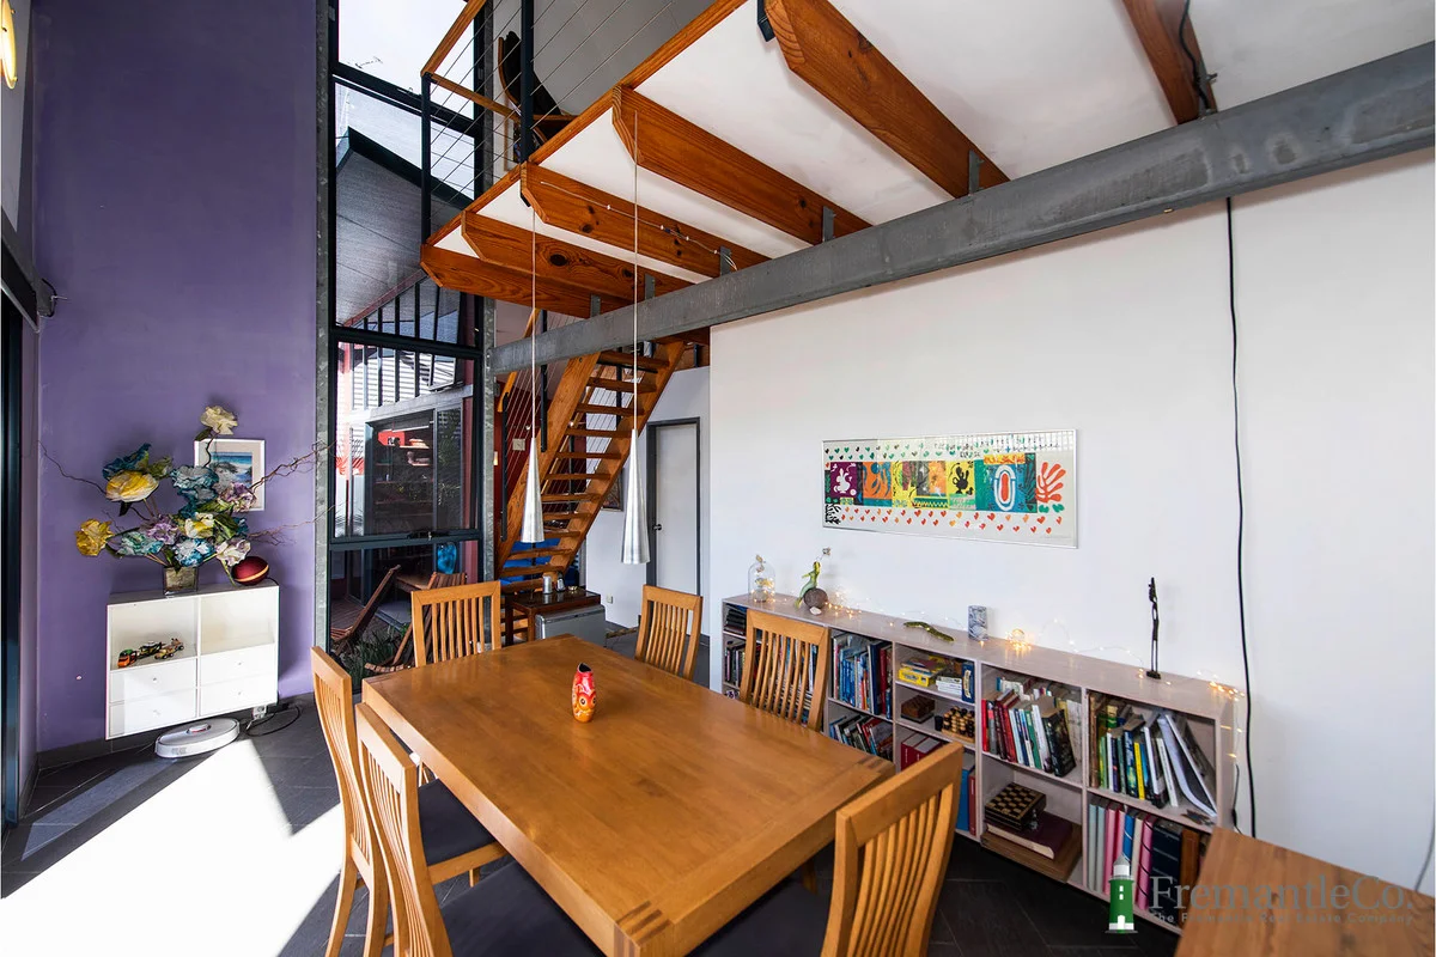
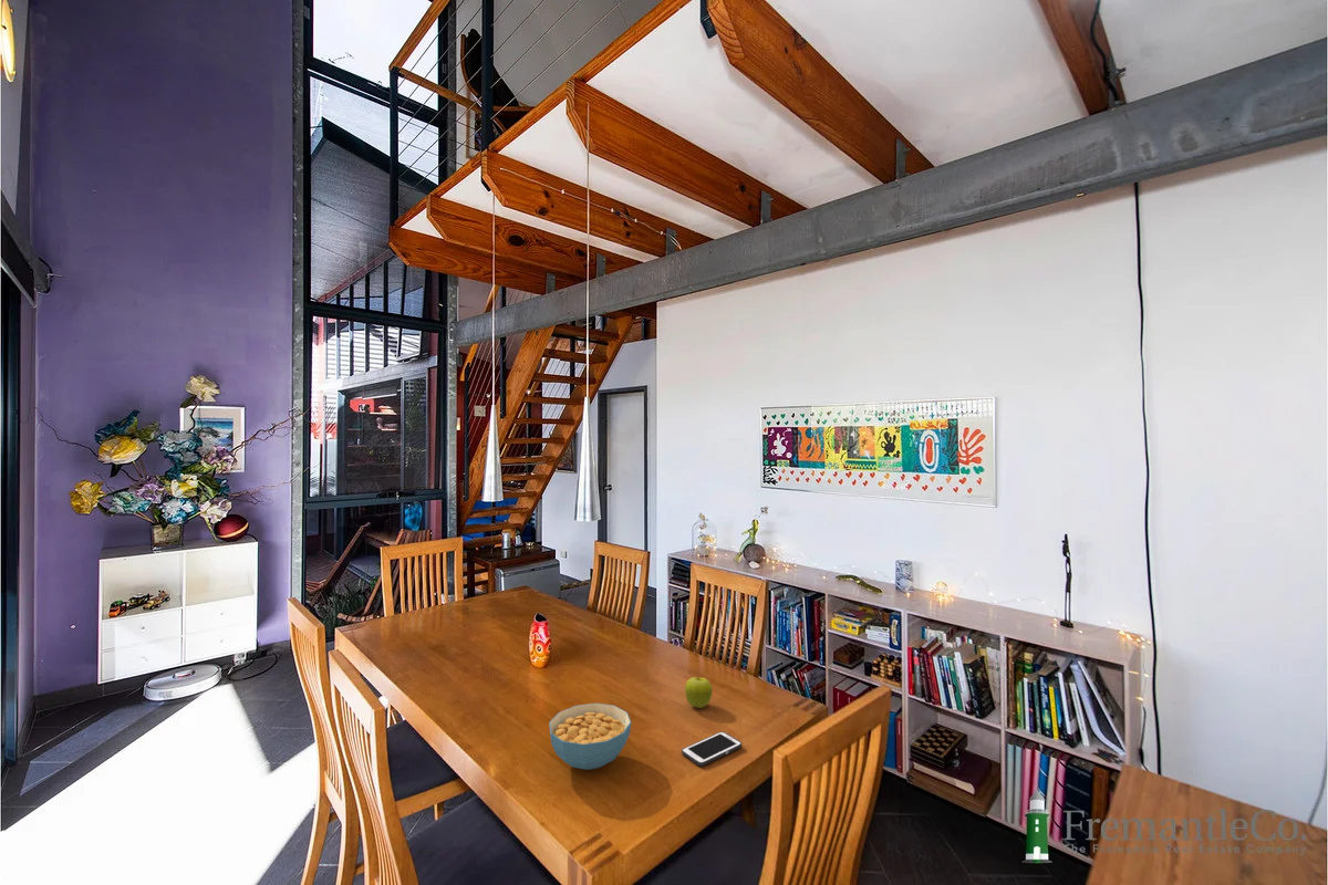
+ cereal bowl [548,702,632,771]
+ cell phone [681,730,743,767]
+ fruit [684,676,713,709]
